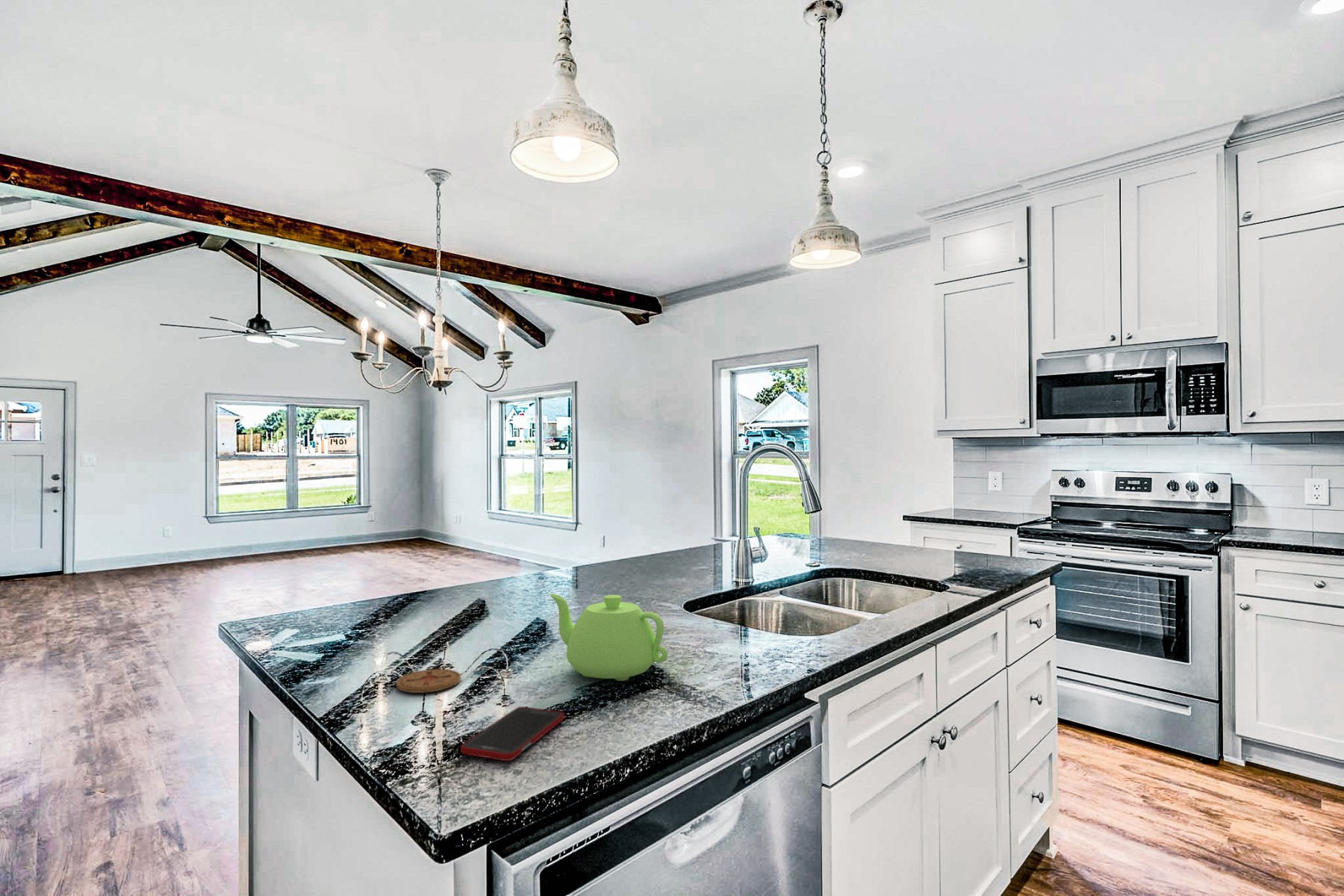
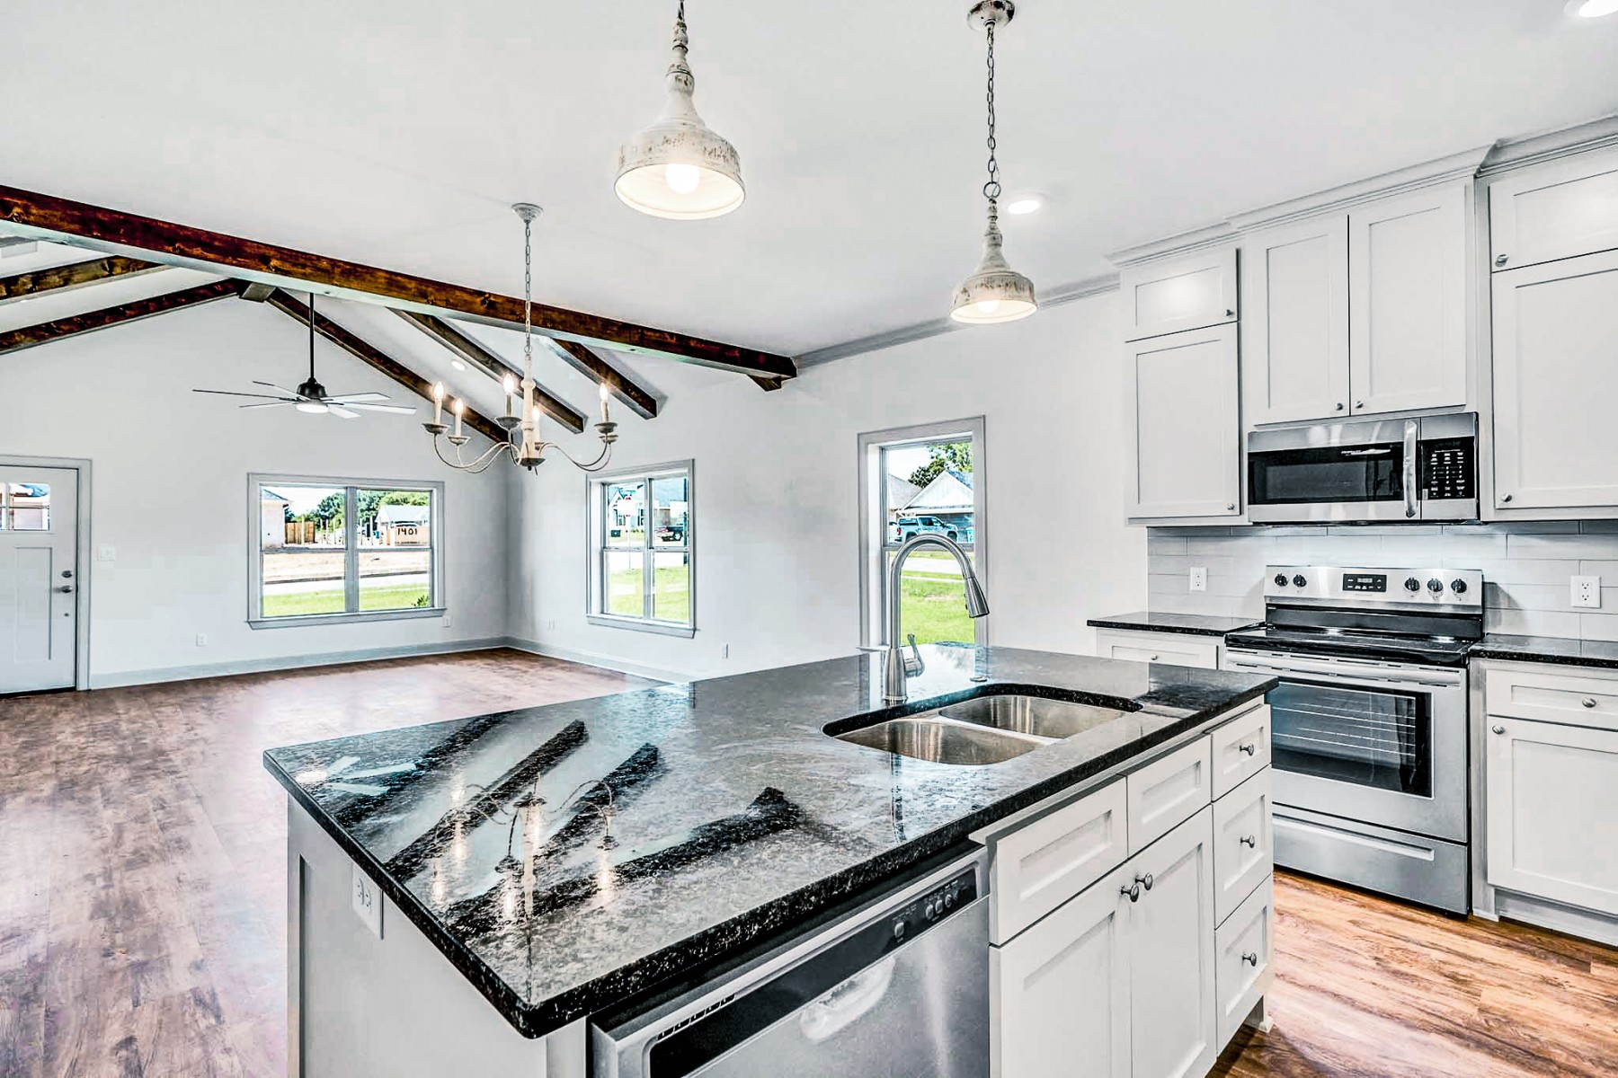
- teapot [549,593,668,682]
- cell phone [460,706,565,762]
- coaster [396,668,461,694]
